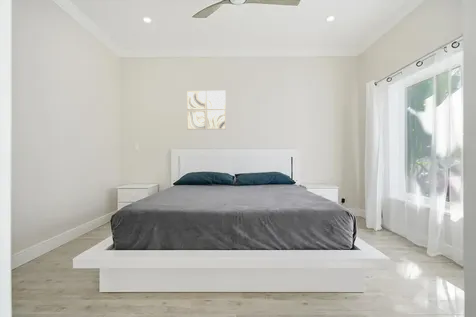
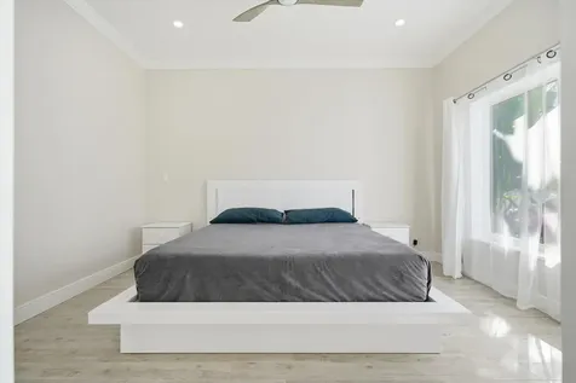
- wall art [186,90,227,131]
